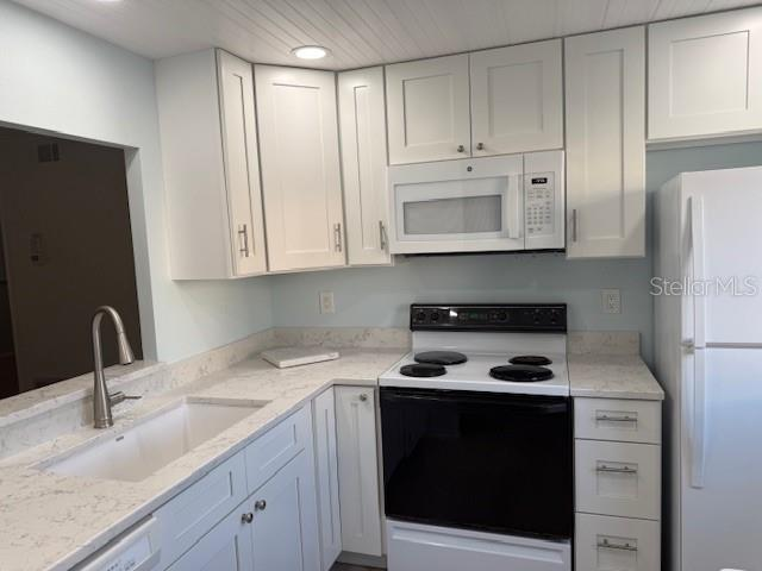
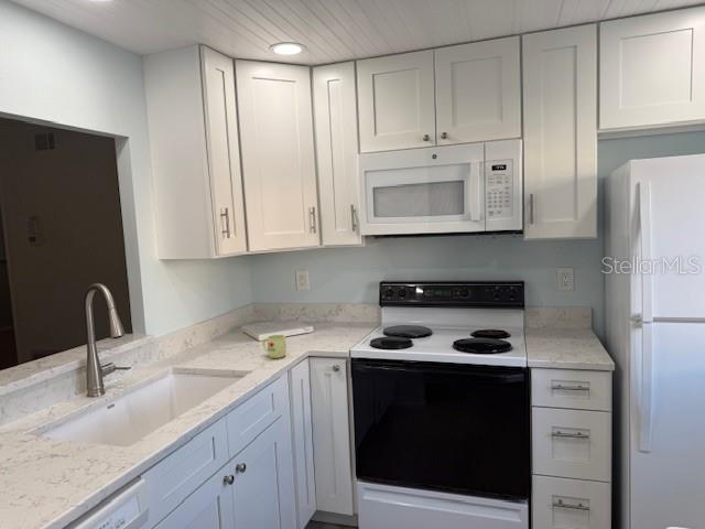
+ mug [261,334,288,359]
